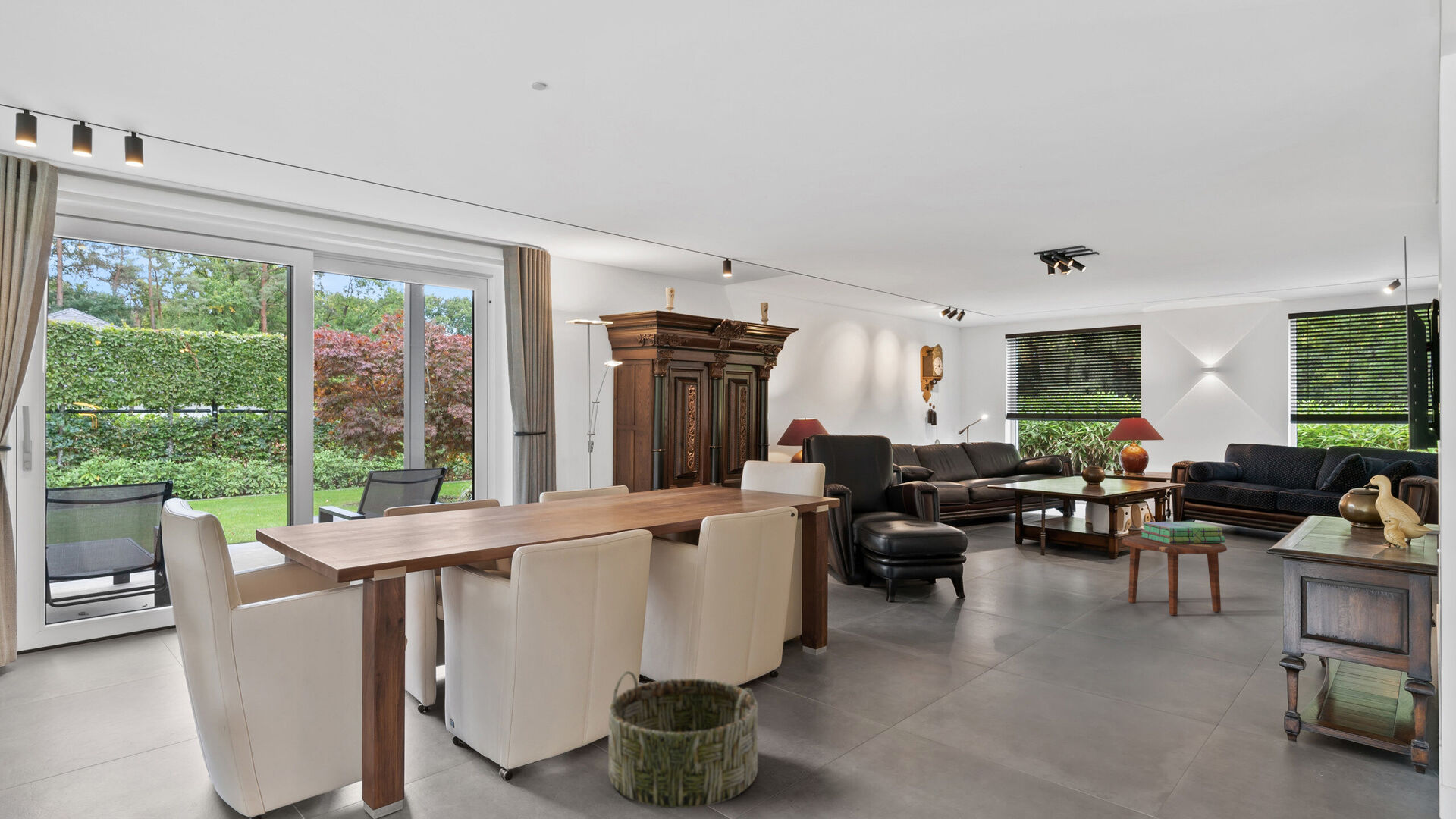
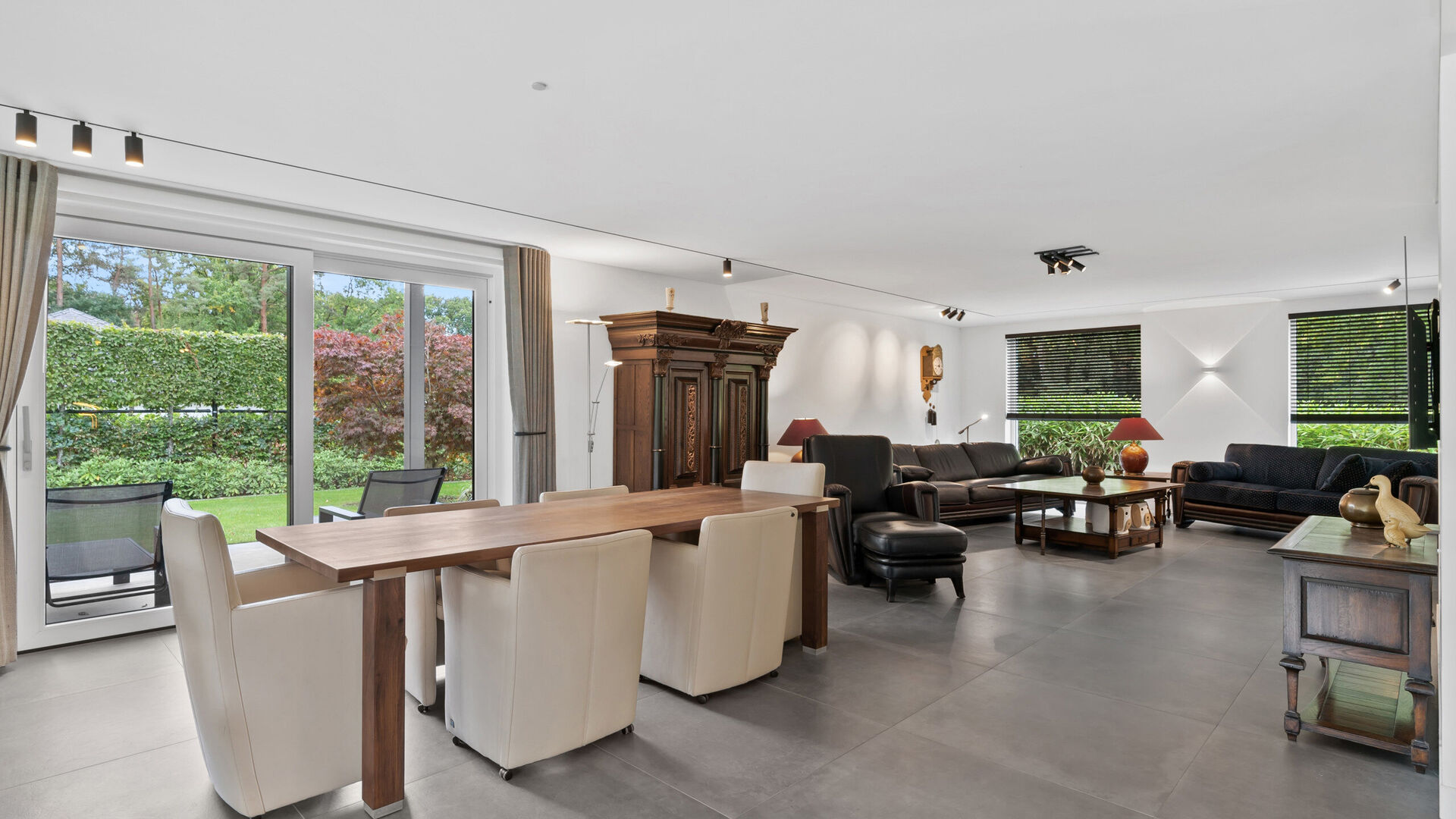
- stack of books [1140,521,1225,544]
- basket [608,670,758,809]
- side table [1122,535,1228,616]
